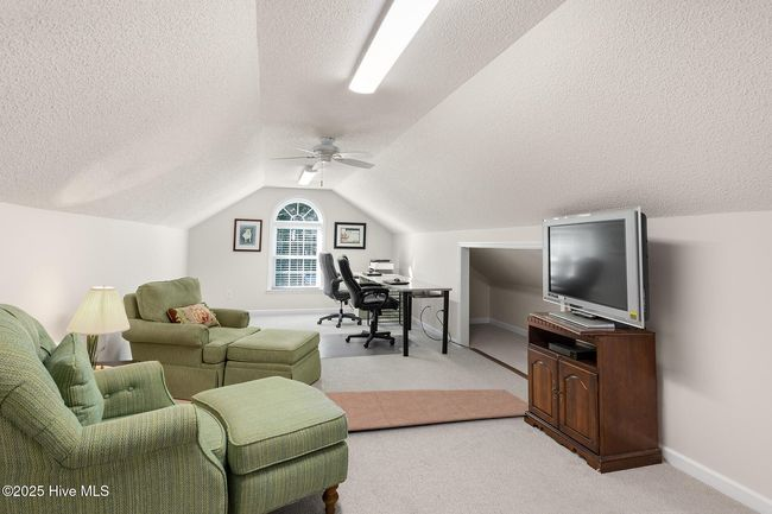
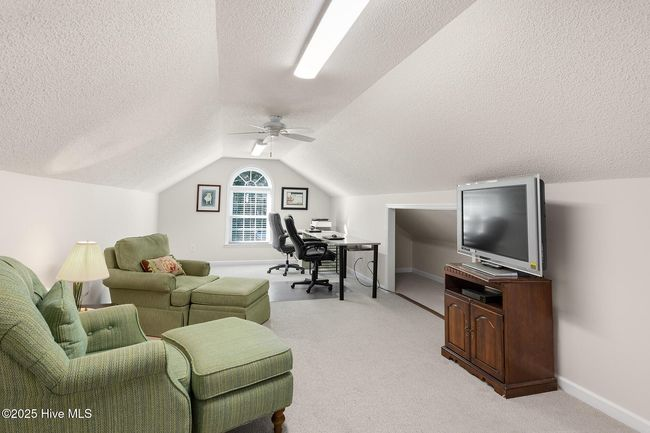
- rug [323,388,530,432]
